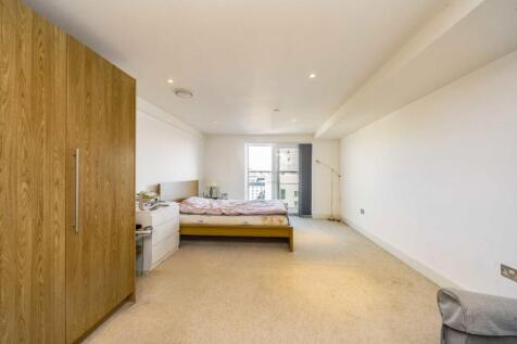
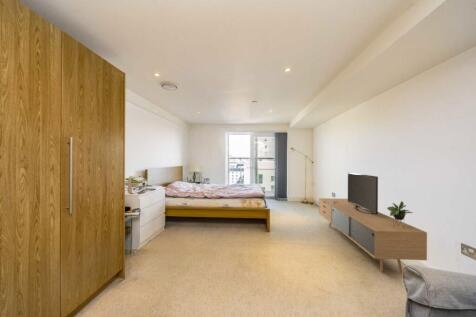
+ media console [318,171,428,274]
